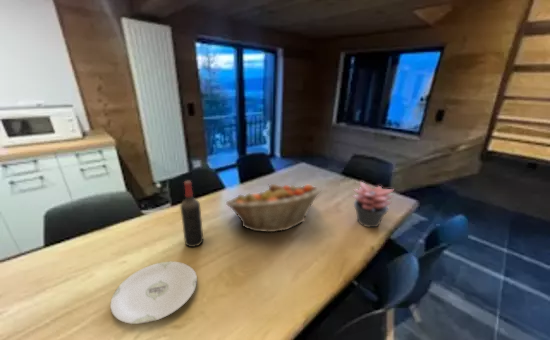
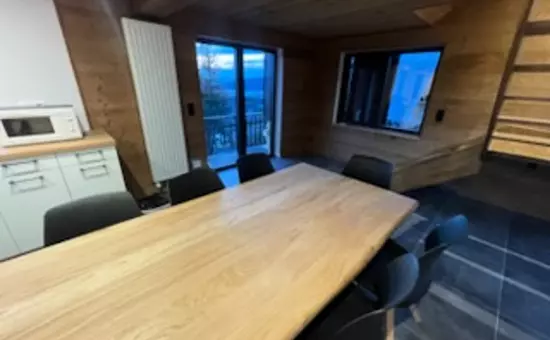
- fruit basket [225,183,323,233]
- wine bottle [179,180,204,248]
- succulent plant [351,181,395,228]
- plate [109,261,198,325]
